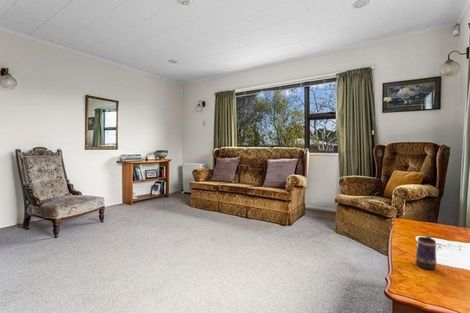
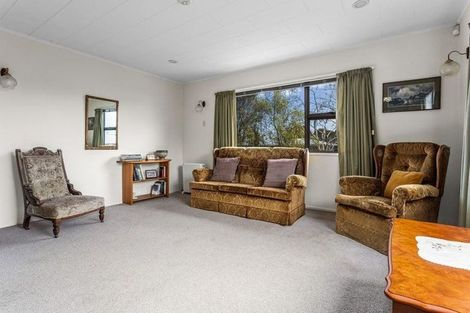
- mug [415,234,437,270]
